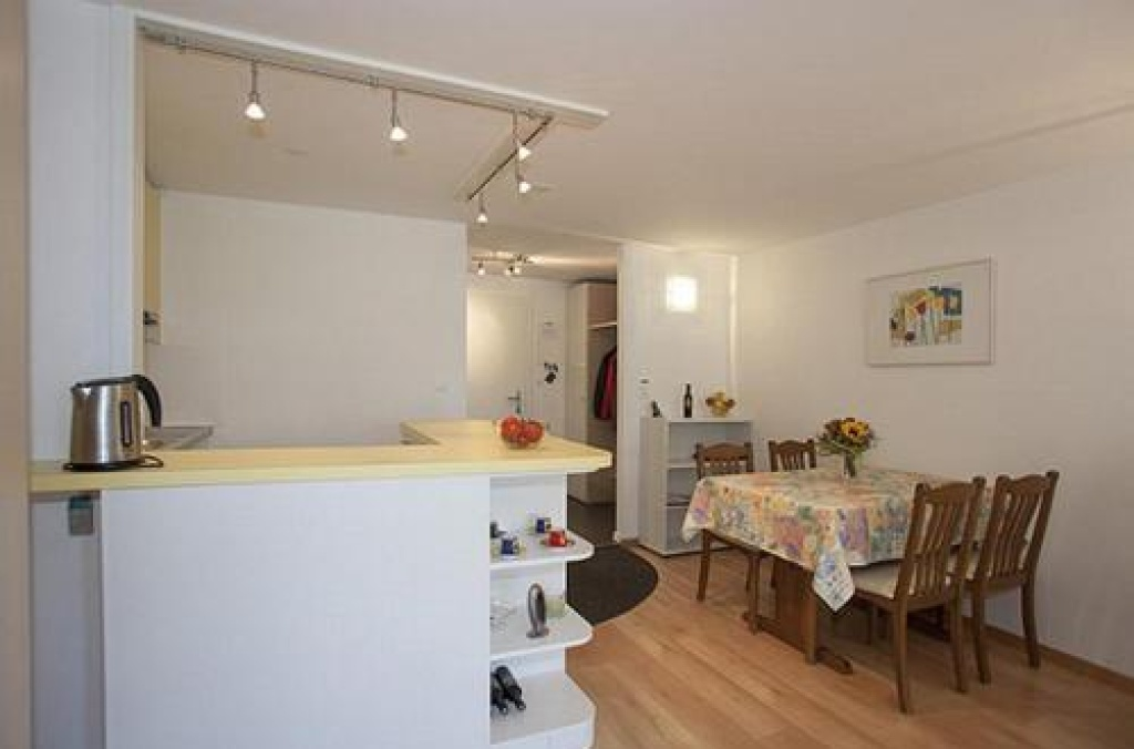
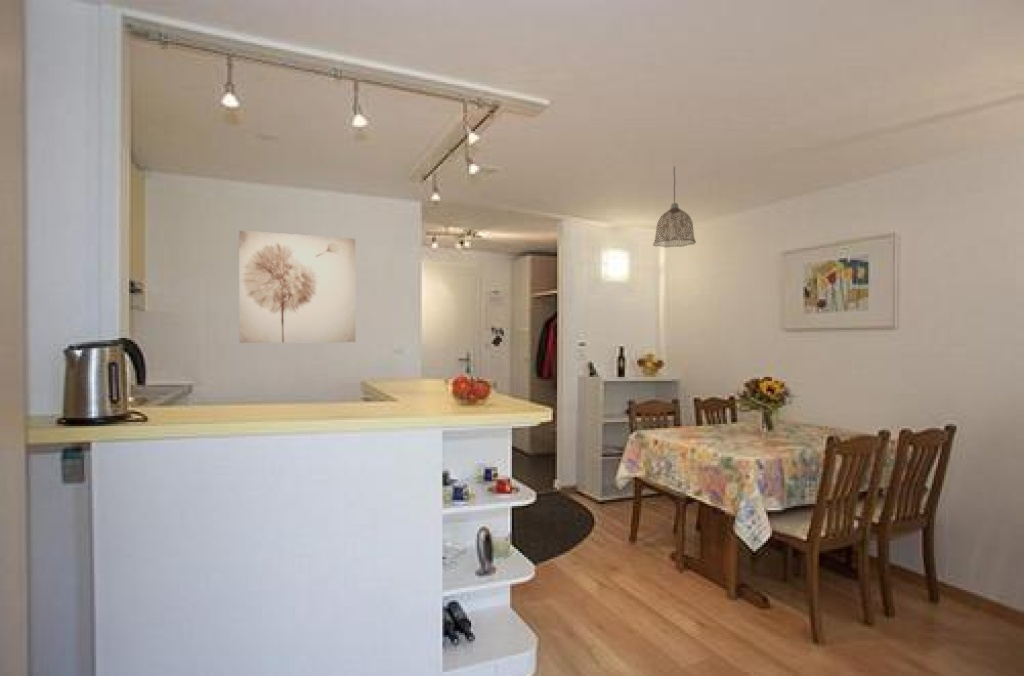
+ wall art [238,230,356,344]
+ pendant lamp [652,166,697,248]
